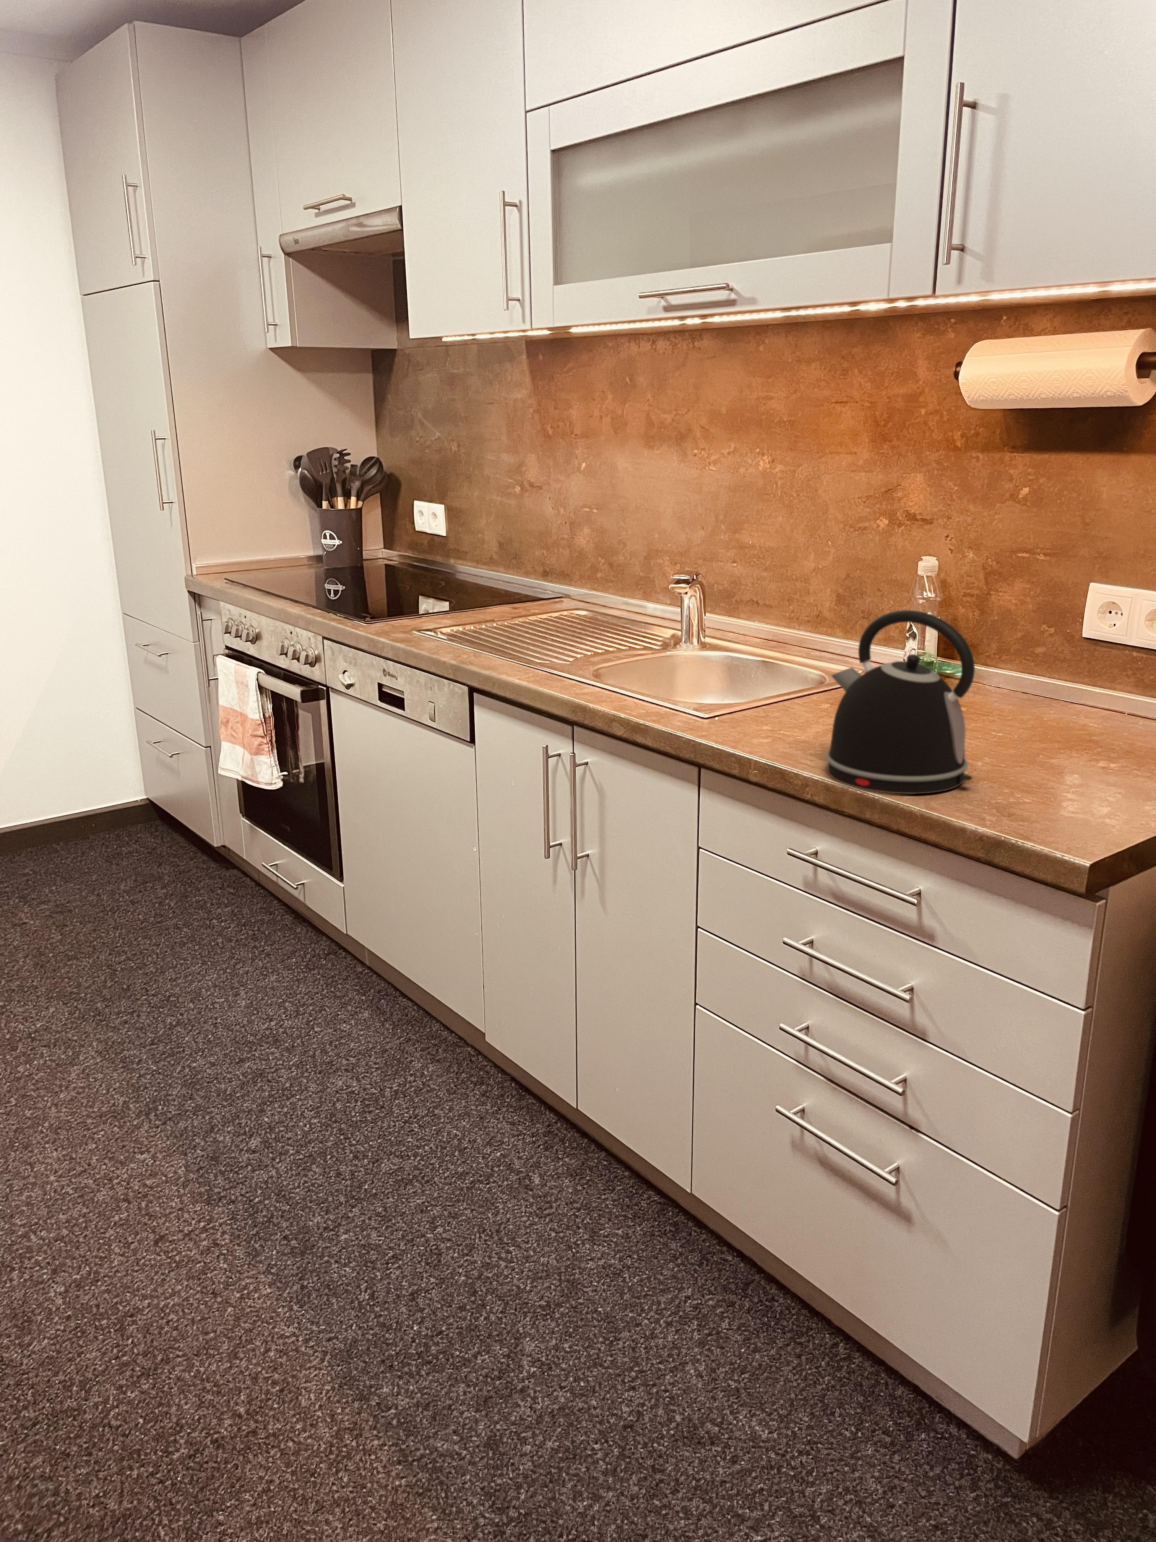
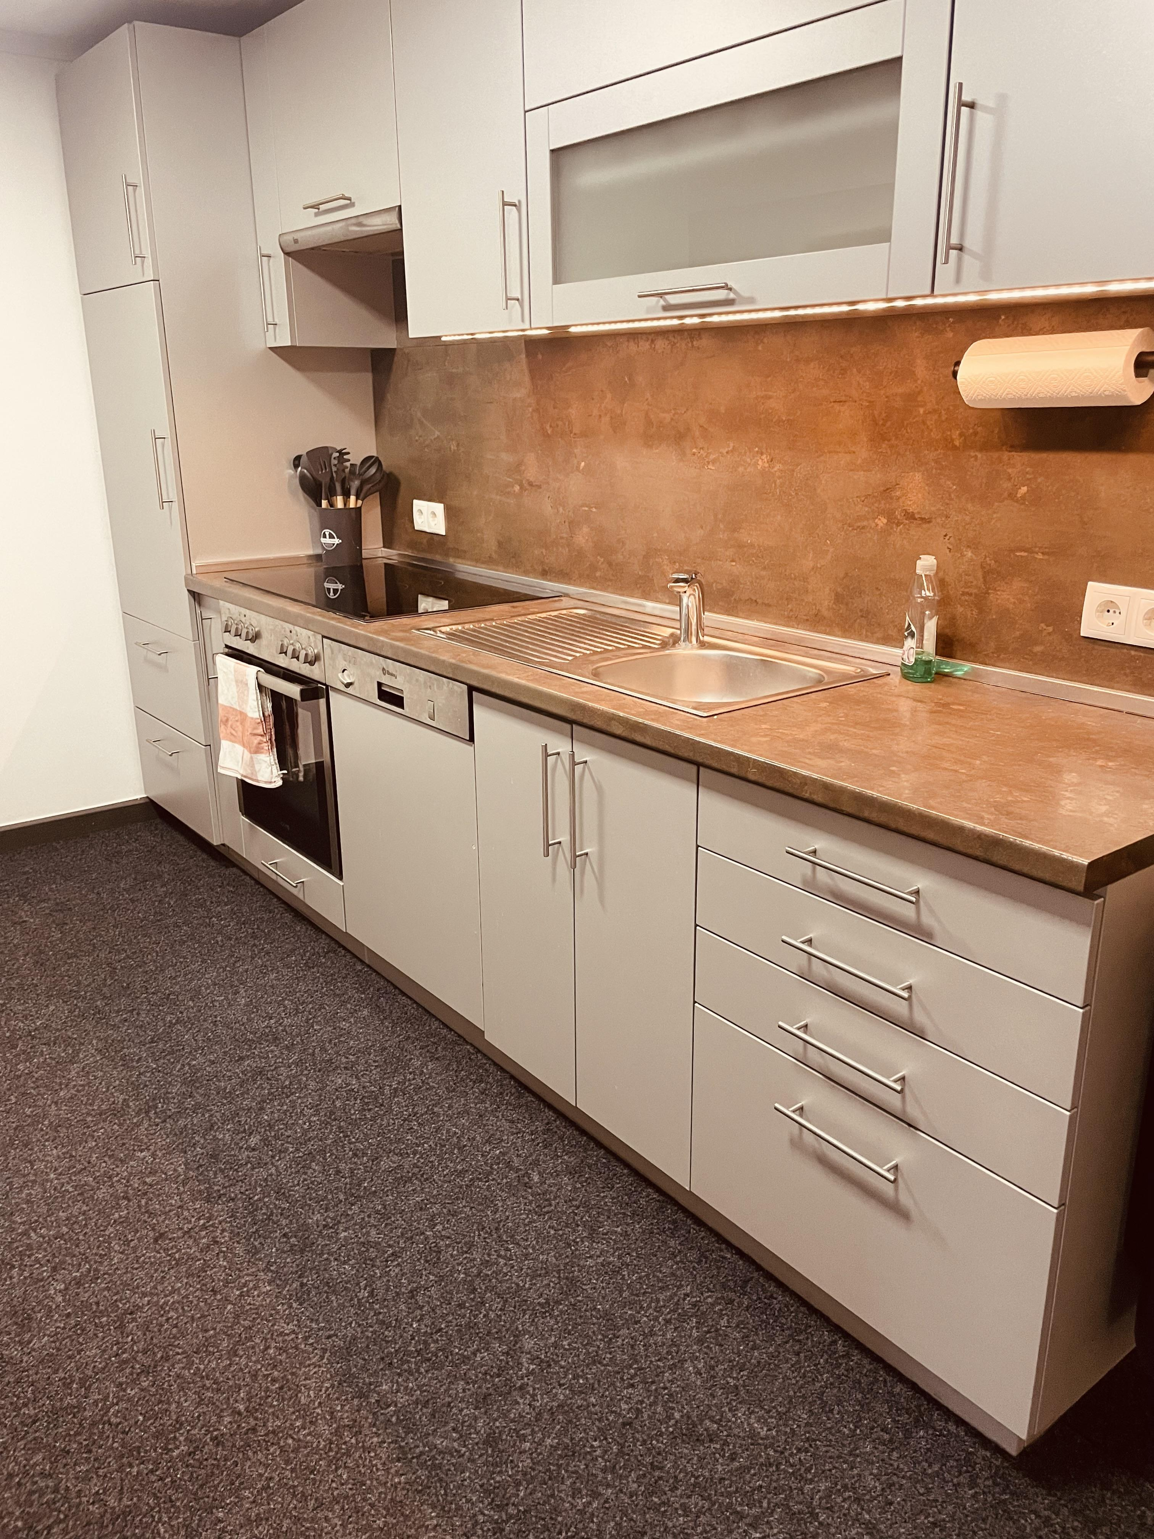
- kettle [826,610,975,794]
